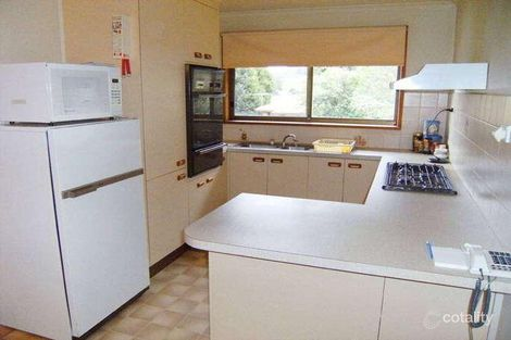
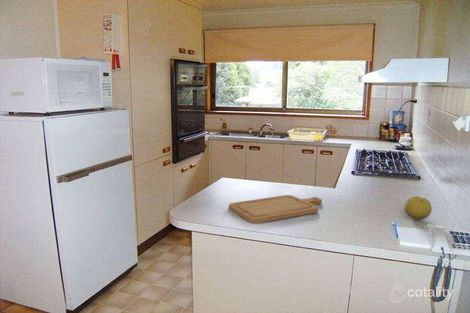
+ fruit [403,195,433,220]
+ chopping board [228,194,323,224]
